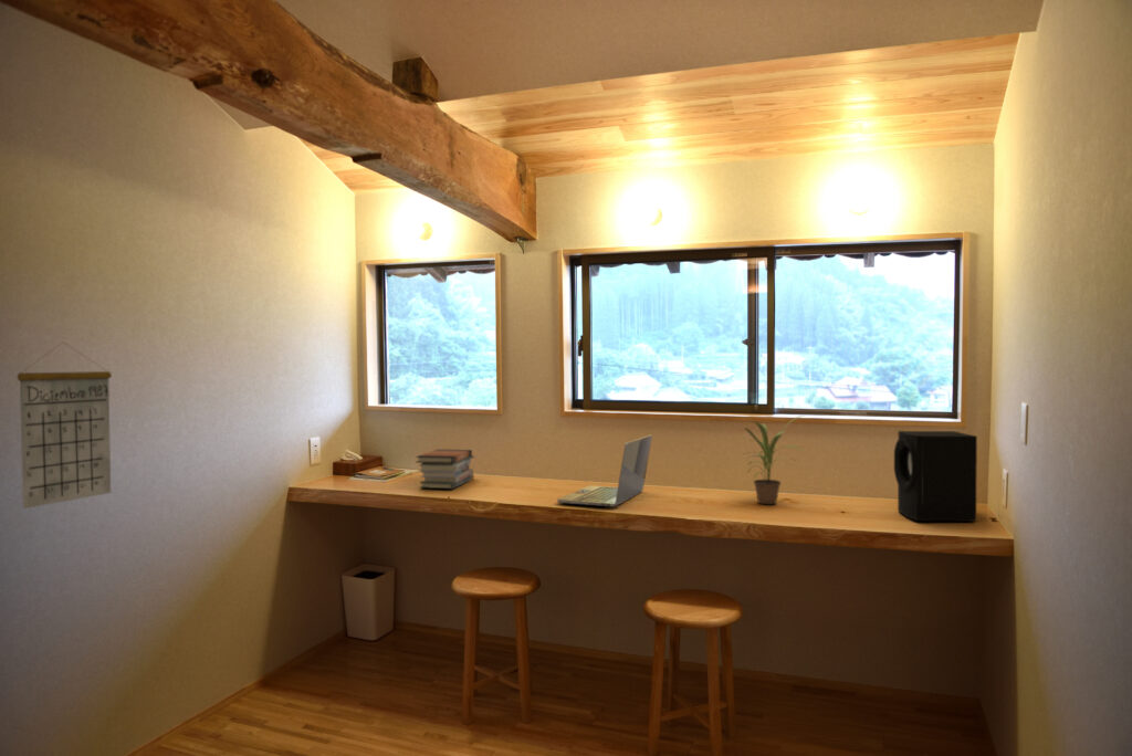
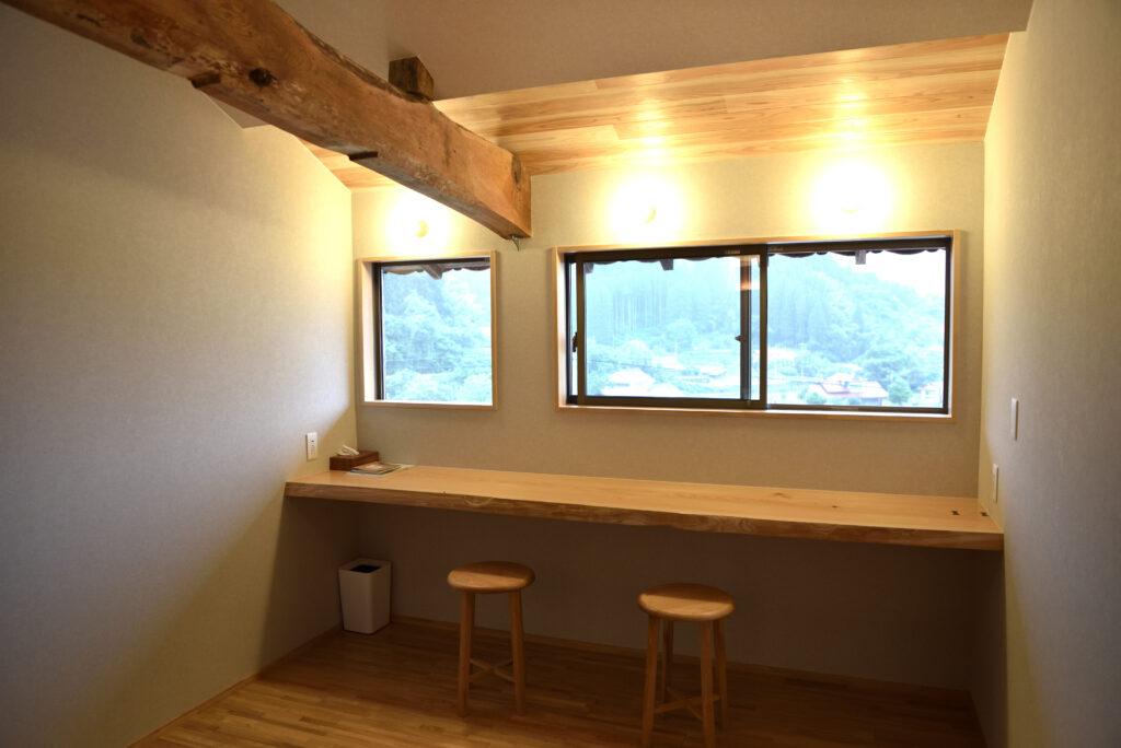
- book stack [415,449,475,490]
- laptop [556,434,653,507]
- potted plant [742,414,807,506]
- speaker [893,430,978,523]
- calendar [17,340,113,510]
